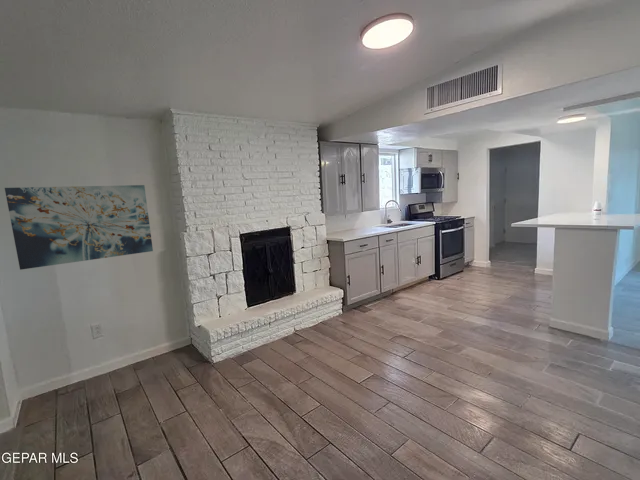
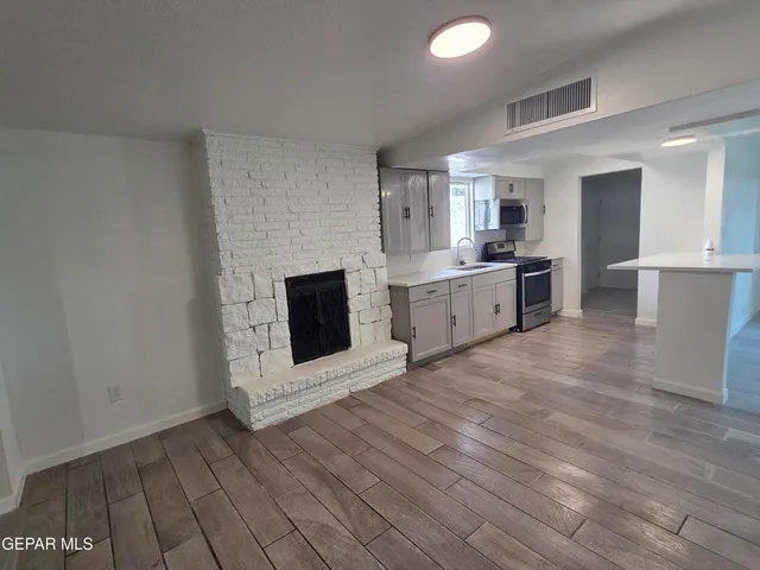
- wall art [4,184,154,271]
